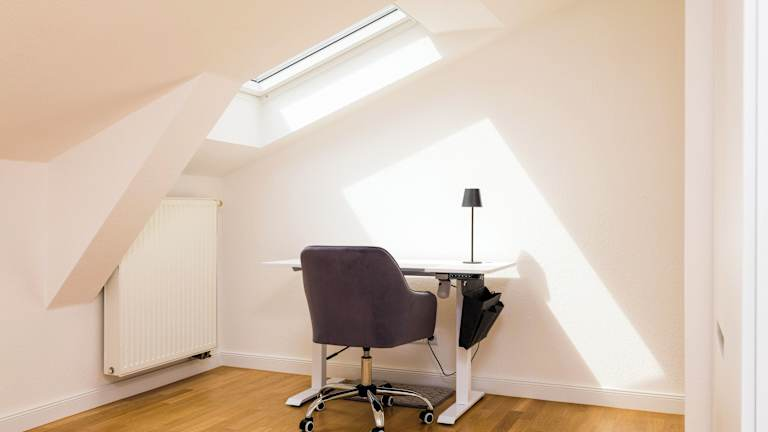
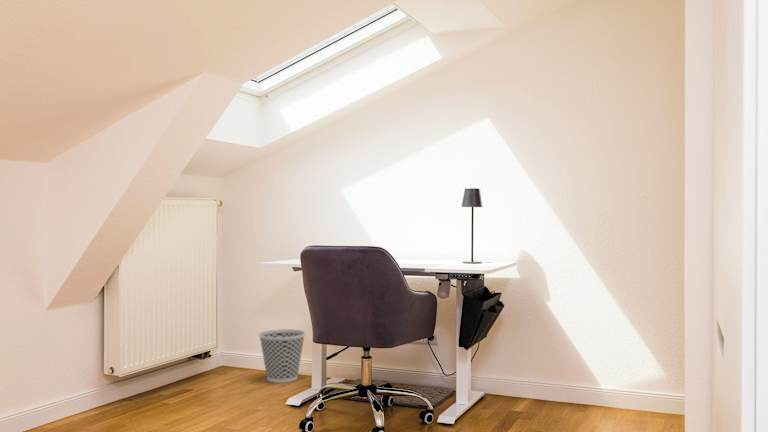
+ wastebasket [258,328,306,384]
